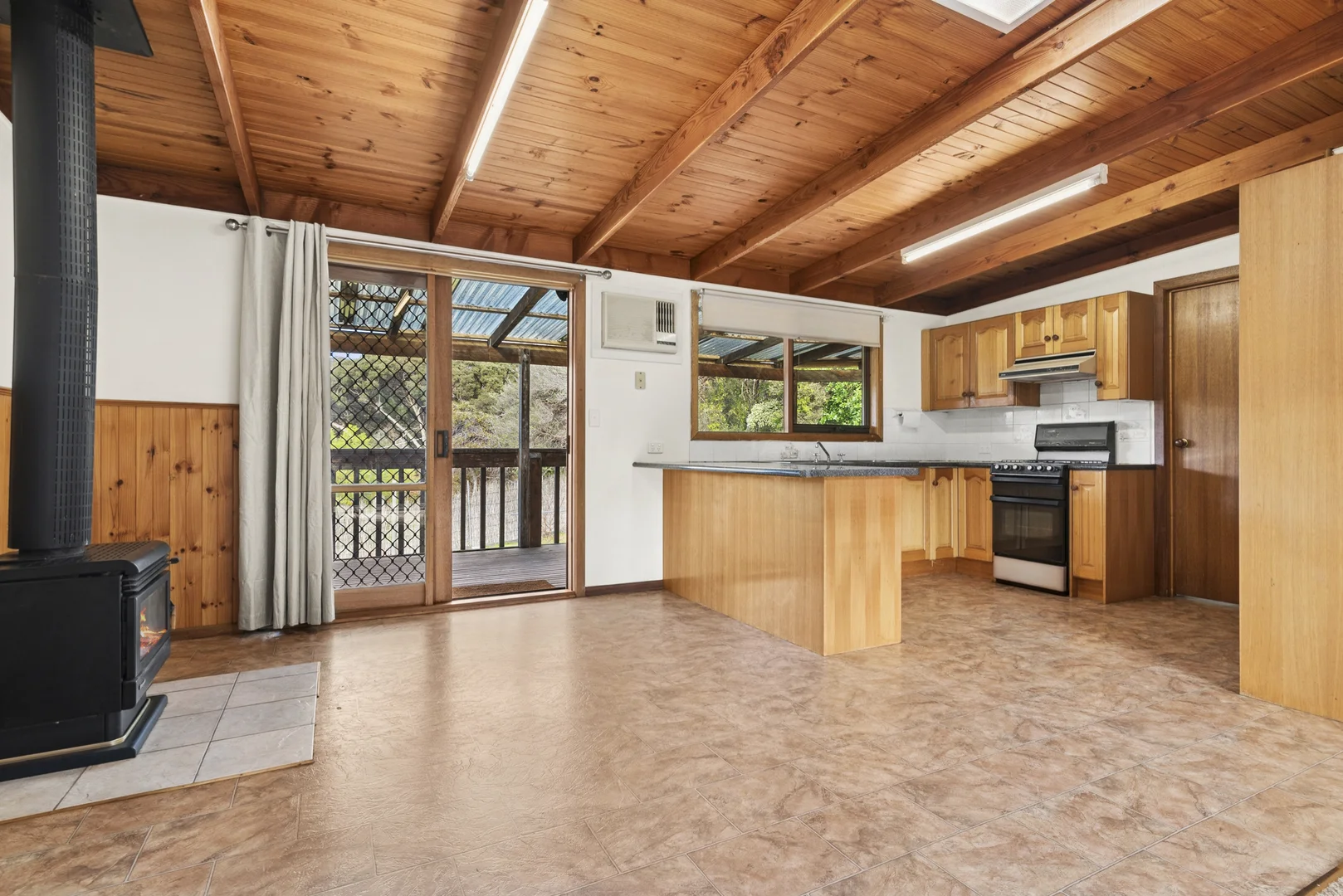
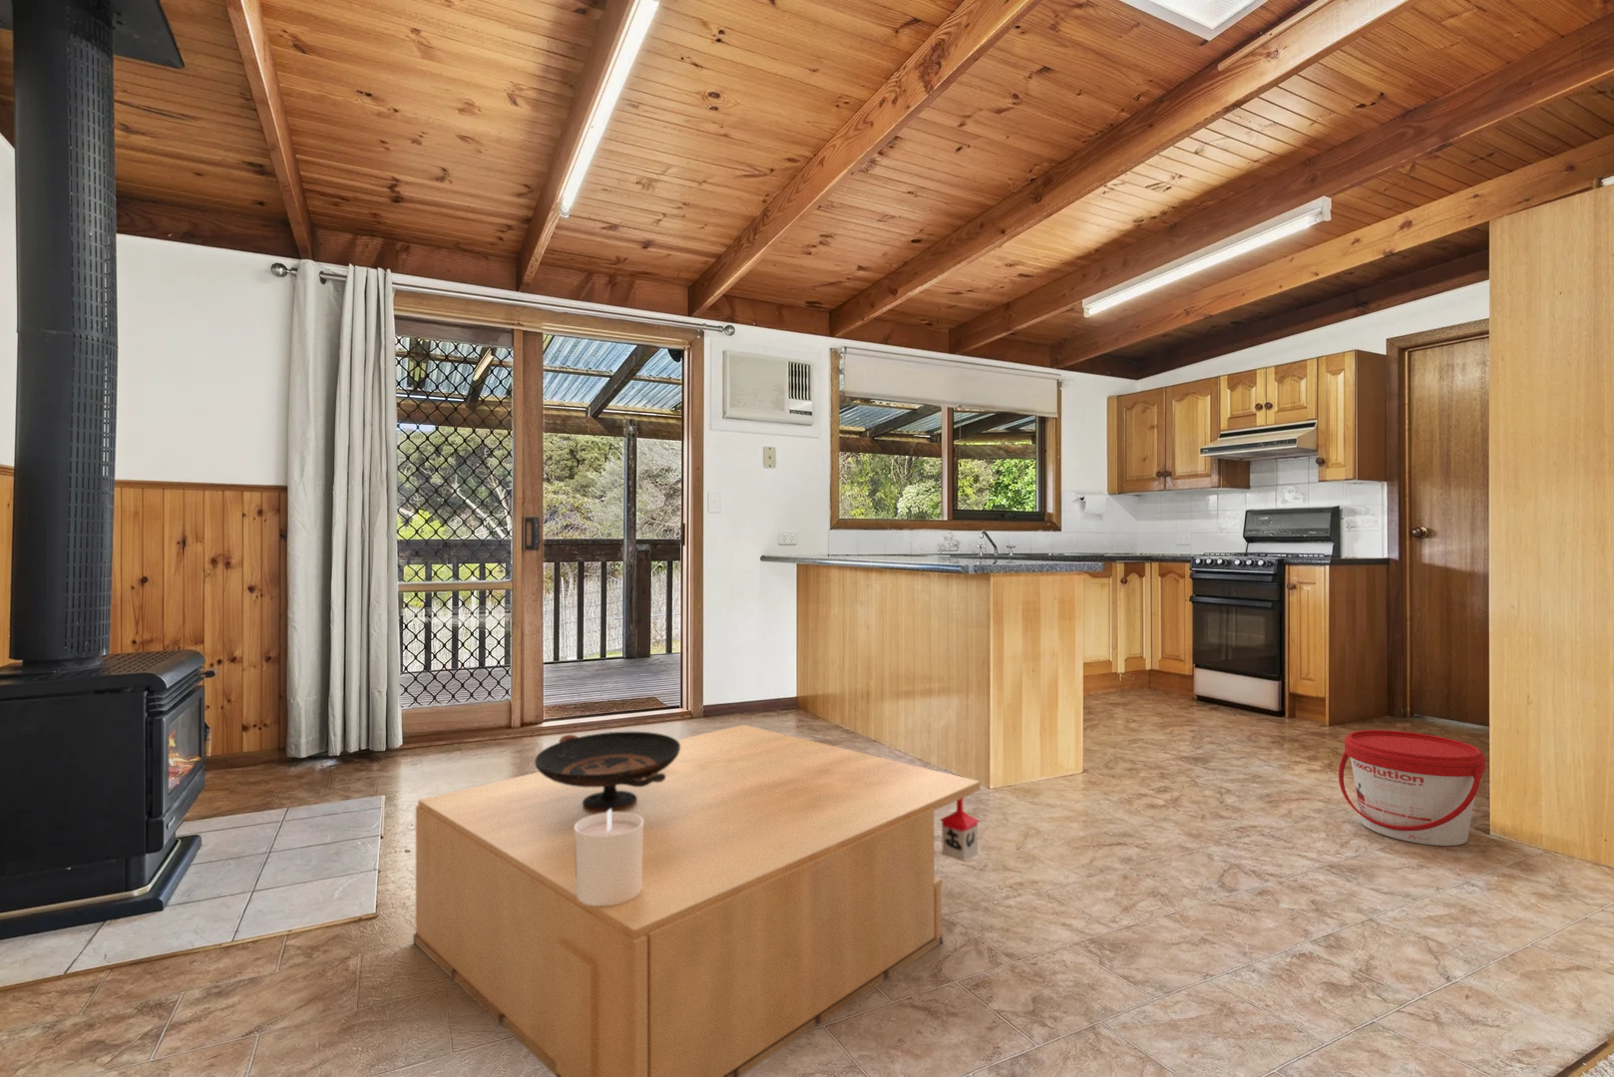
+ coffee table [412,724,982,1077]
+ bucket [1338,728,1487,846]
+ decorative bowl [534,731,680,810]
+ candle [574,809,643,906]
